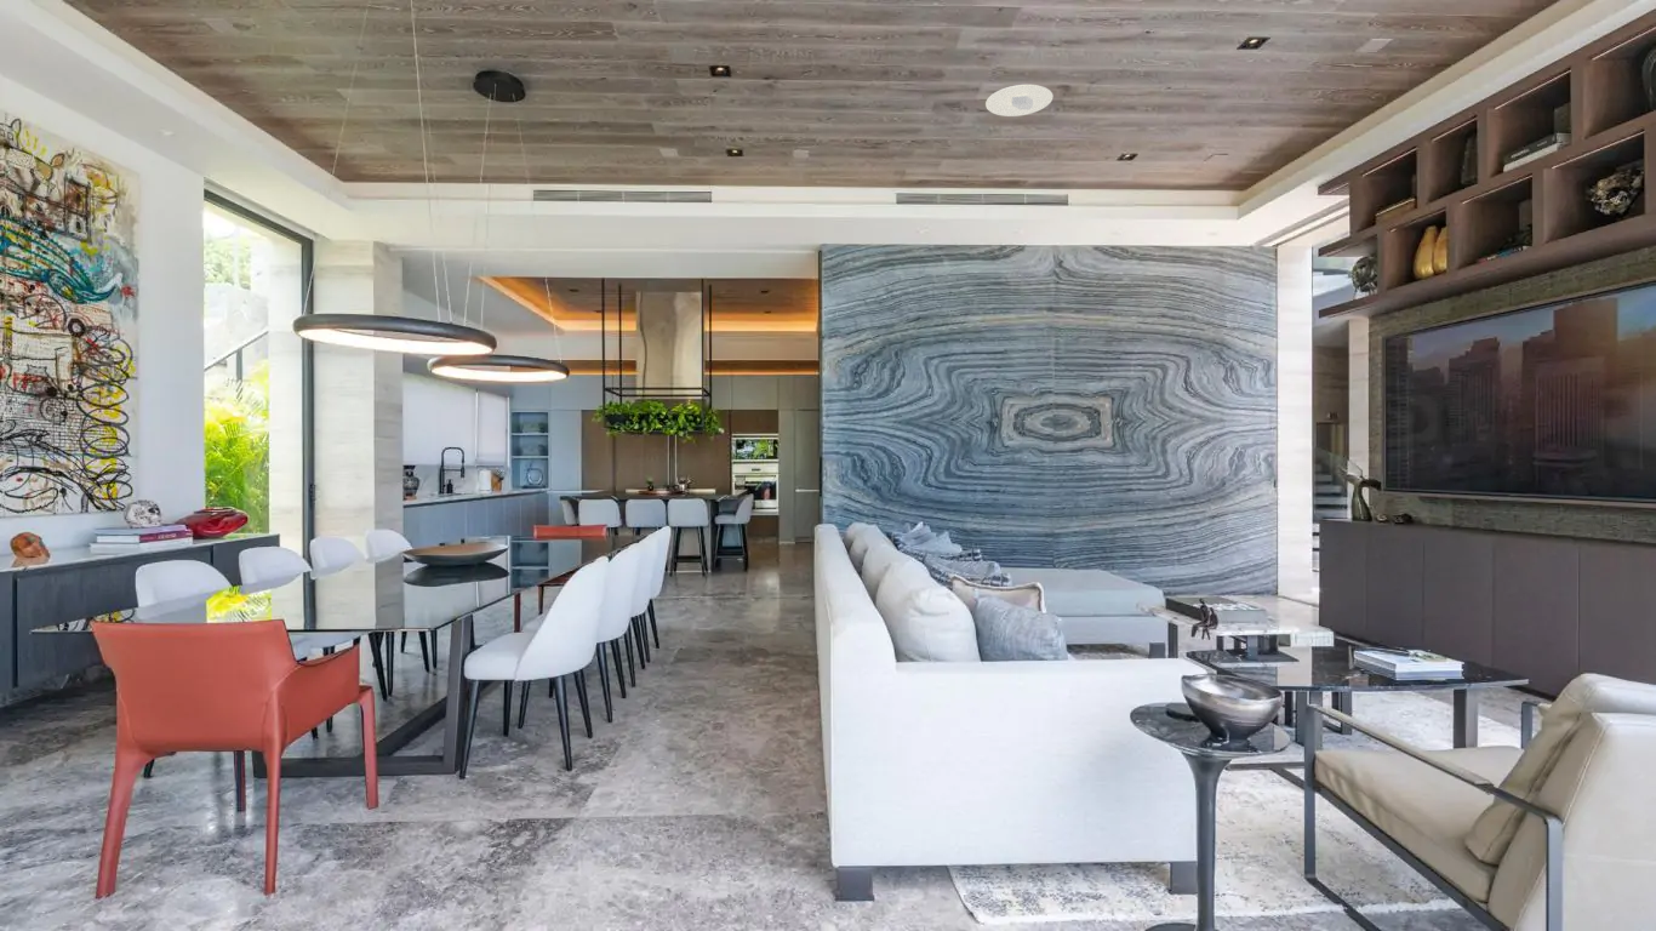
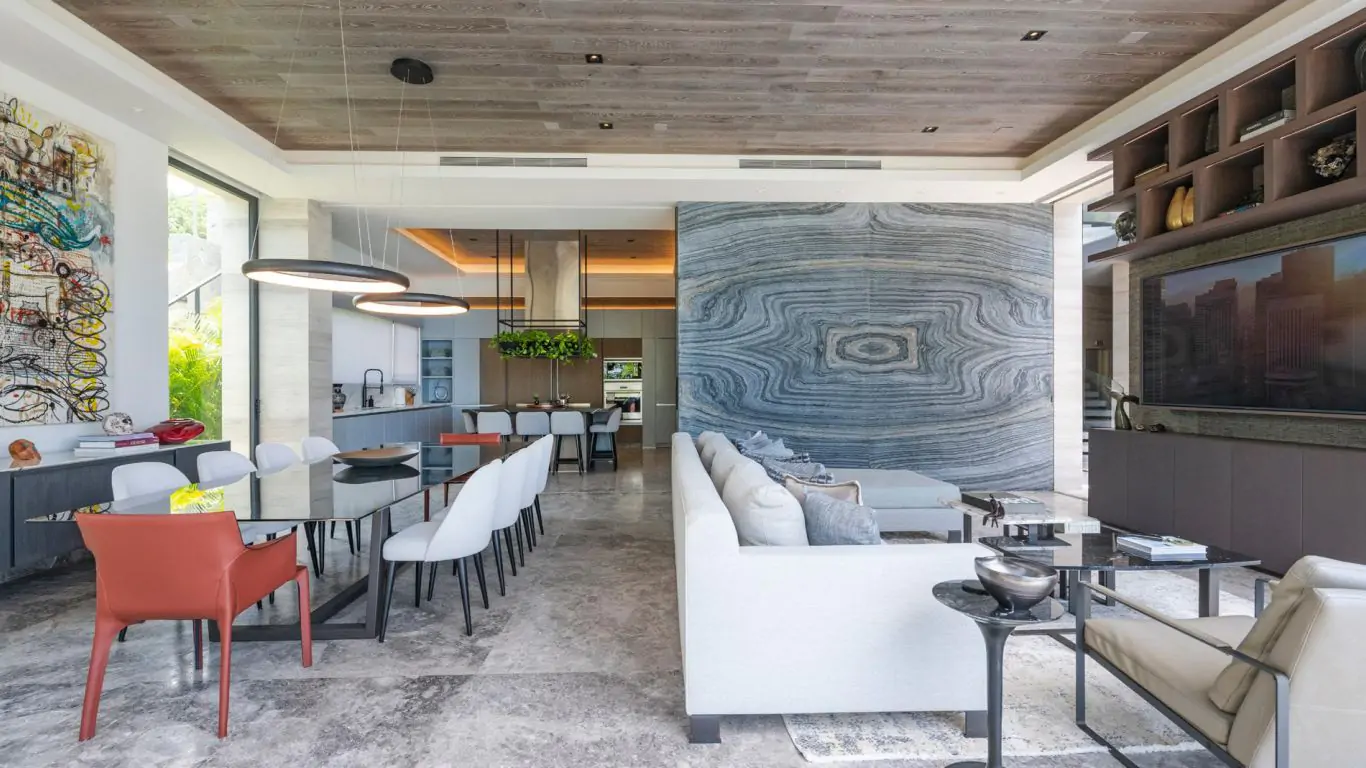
- recessed light [984,84,1055,118]
